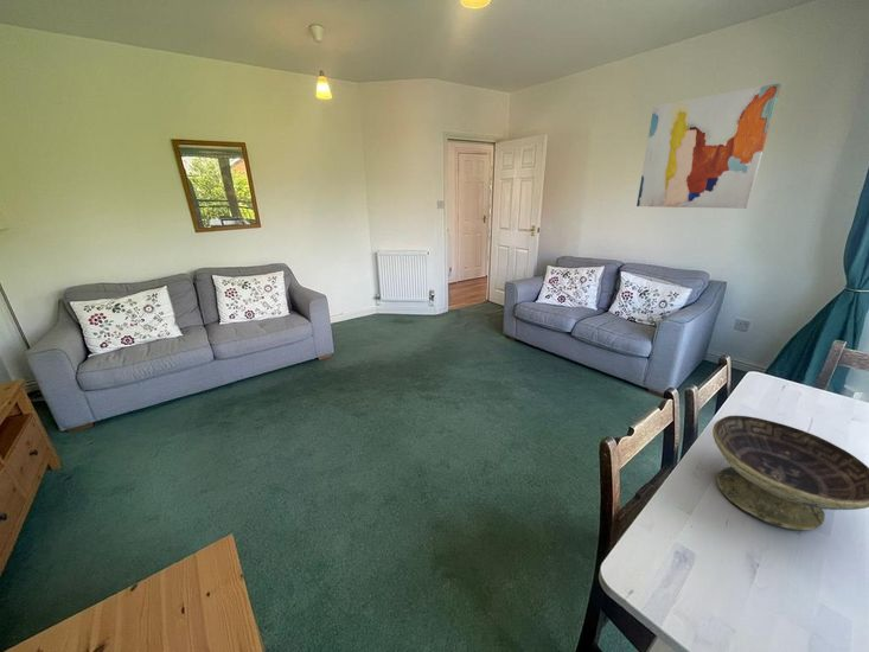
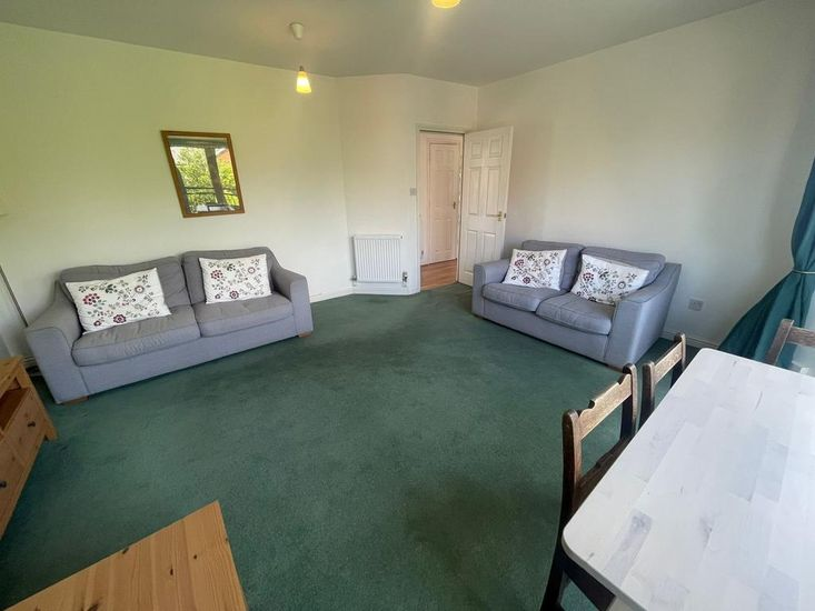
- decorative bowl [711,415,869,531]
- wall art [635,82,782,210]
